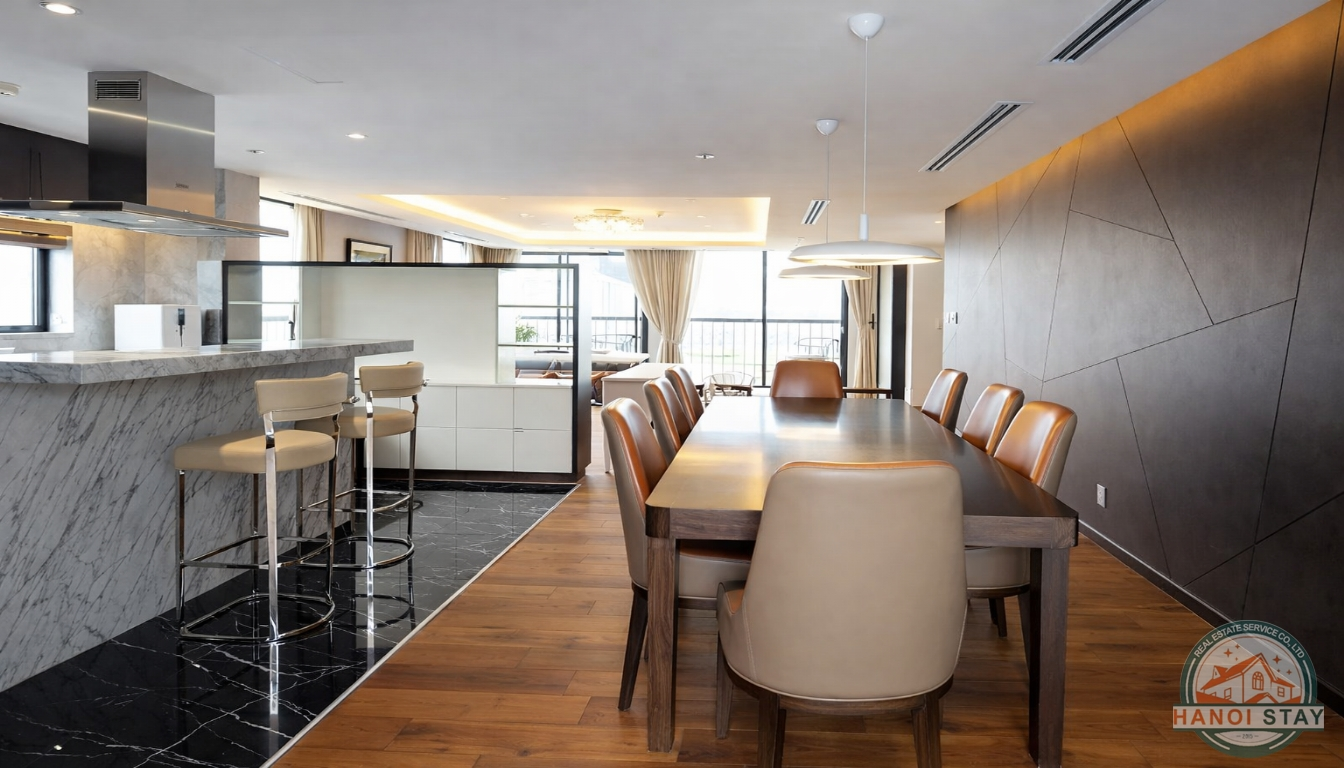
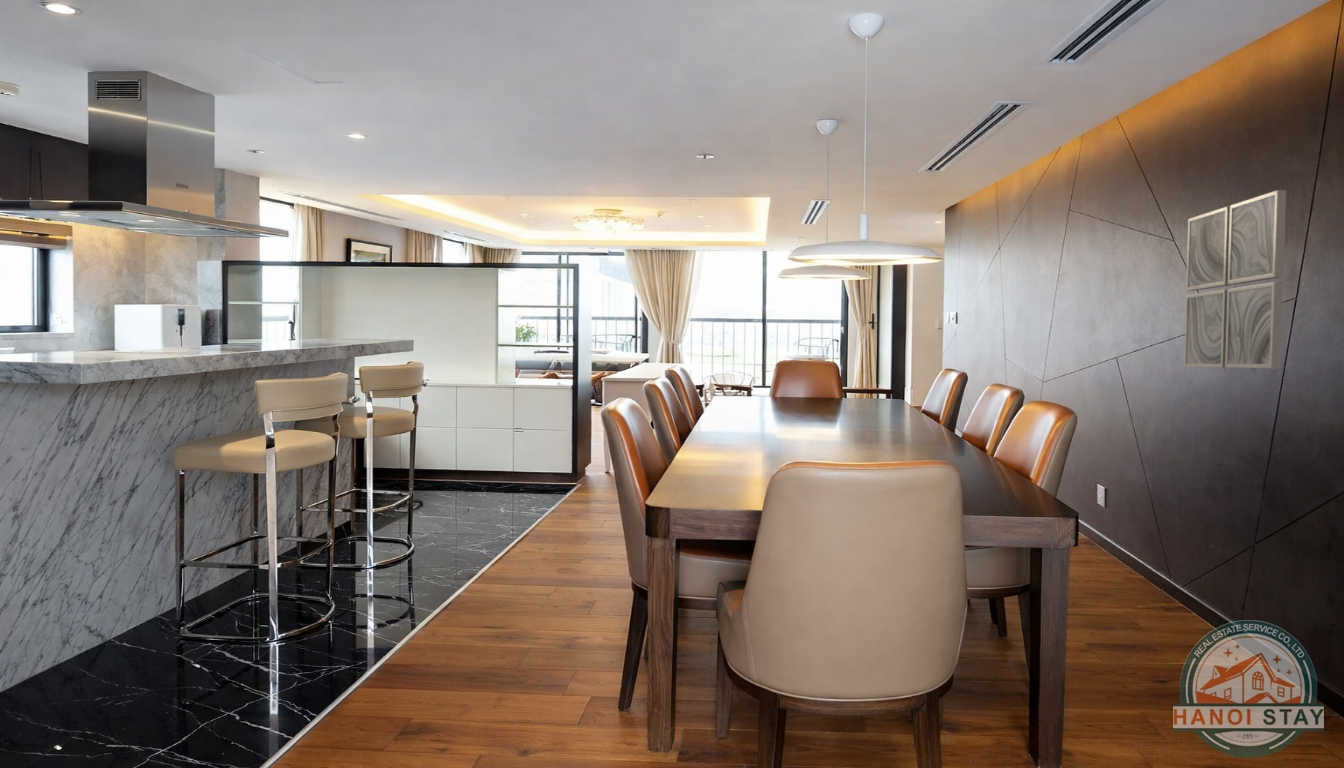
+ wall art [1183,189,1287,369]
